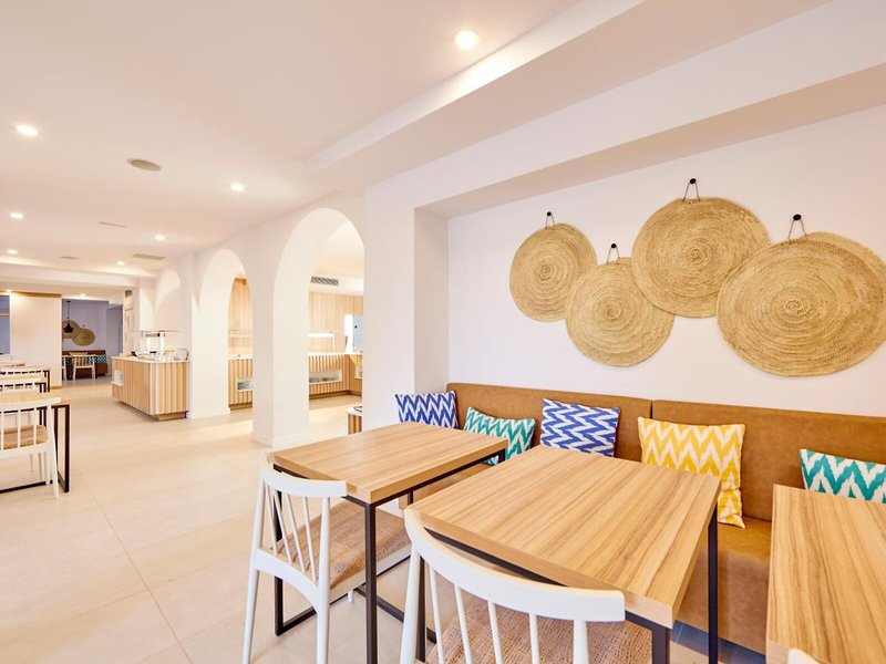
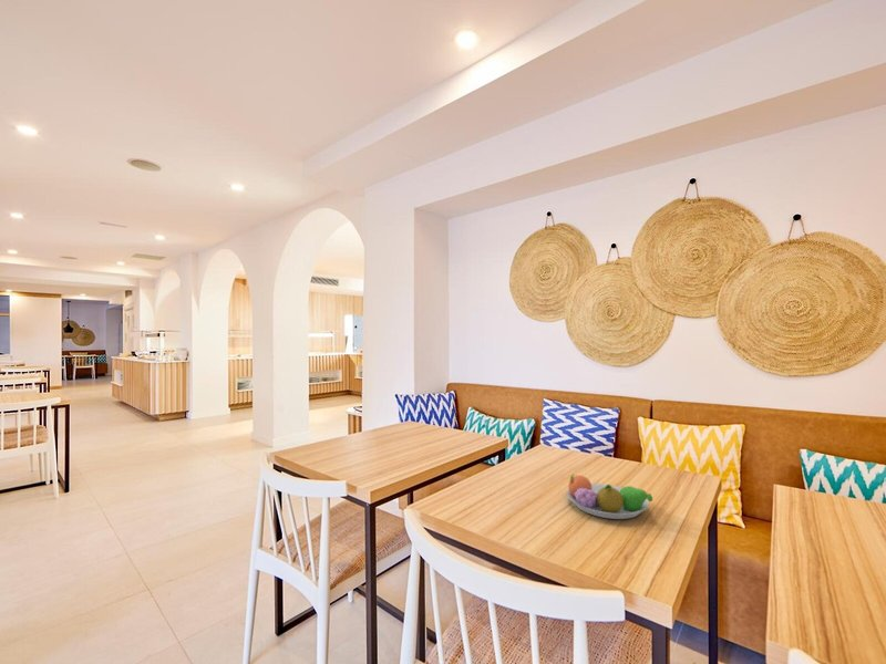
+ fruit bowl [565,474,653,520]
